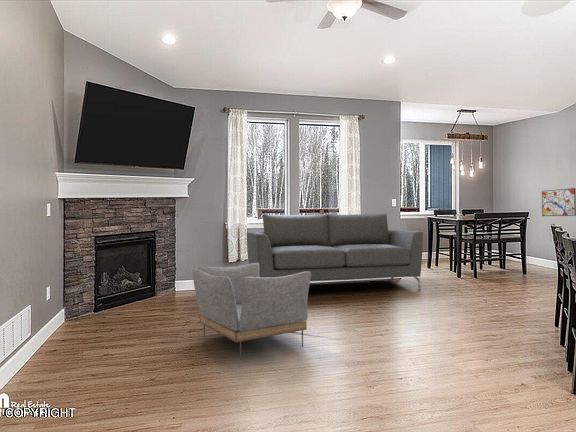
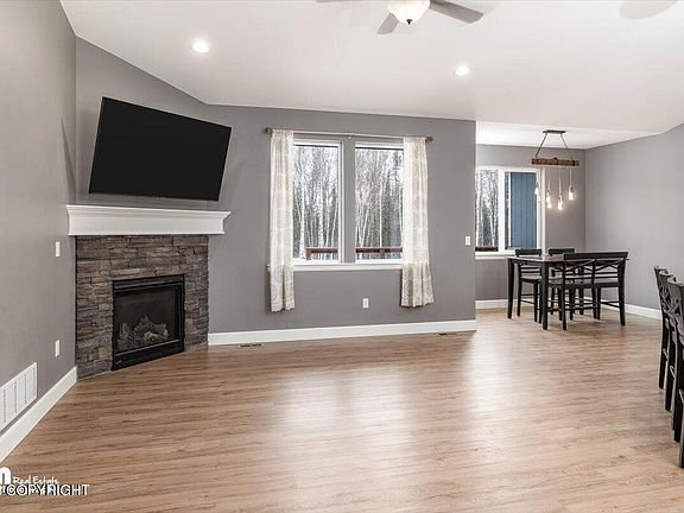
- wall art [541,187,576,217]
- sofa [246,213,424,290]
- armchair [192,263,311,361]
